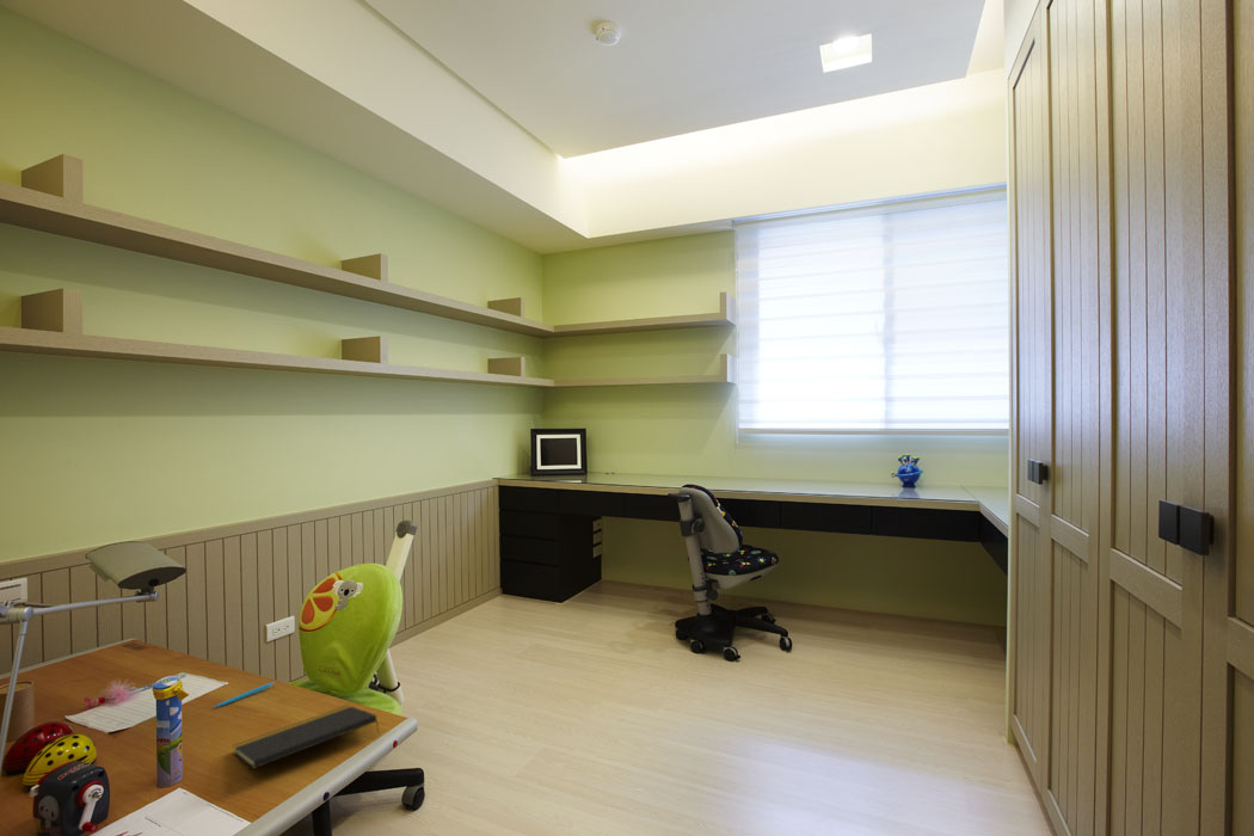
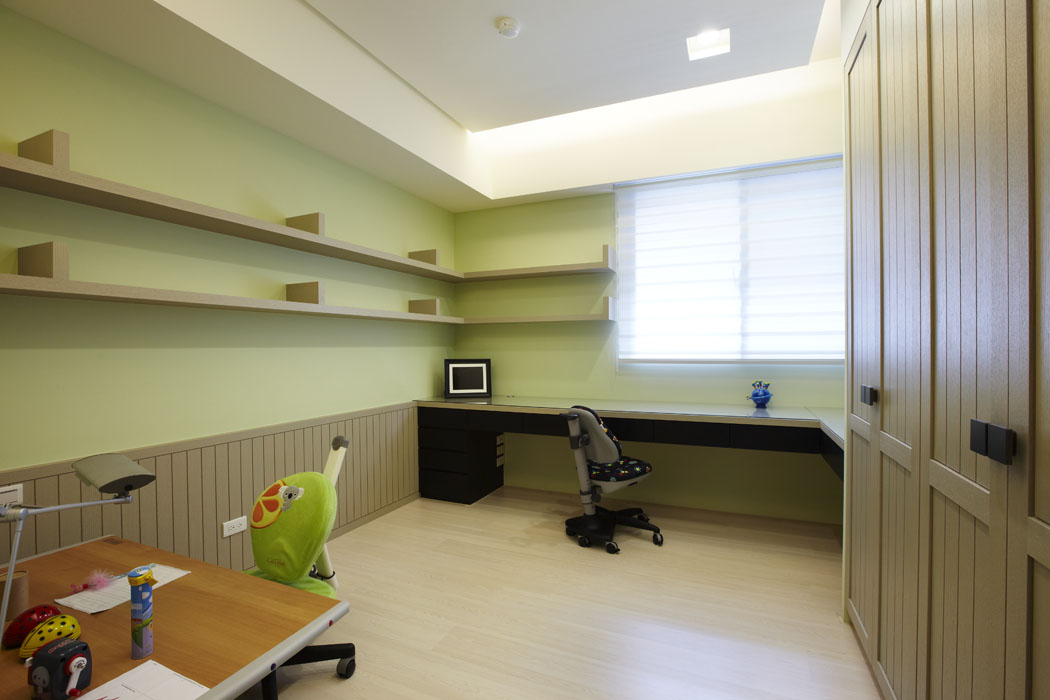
- notepad [232,705,381,770]
- pen [214,682,276,708]
